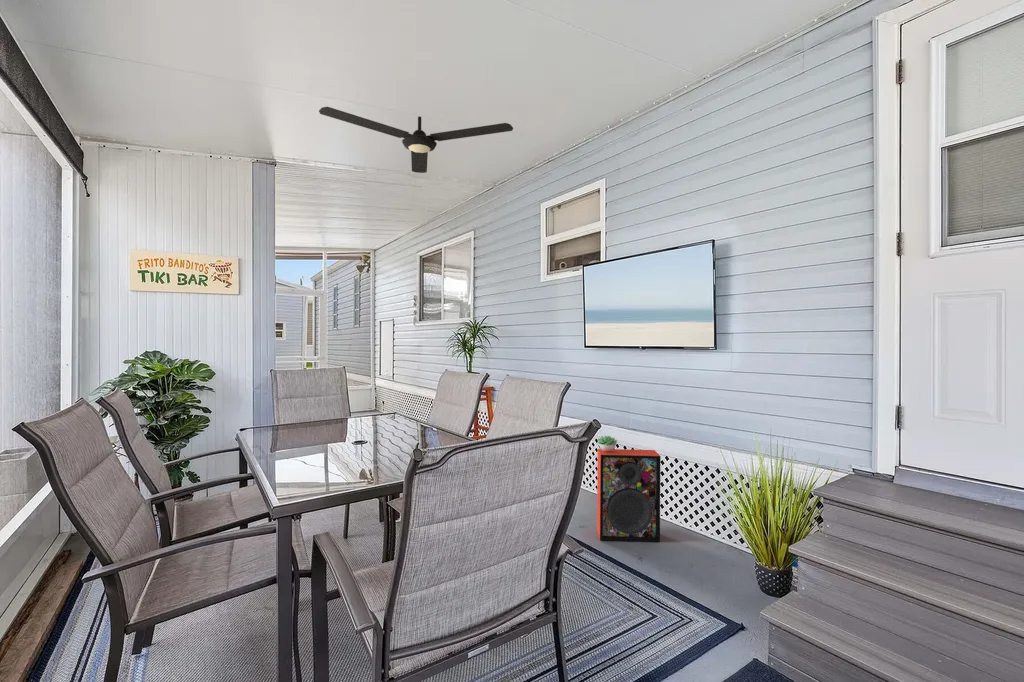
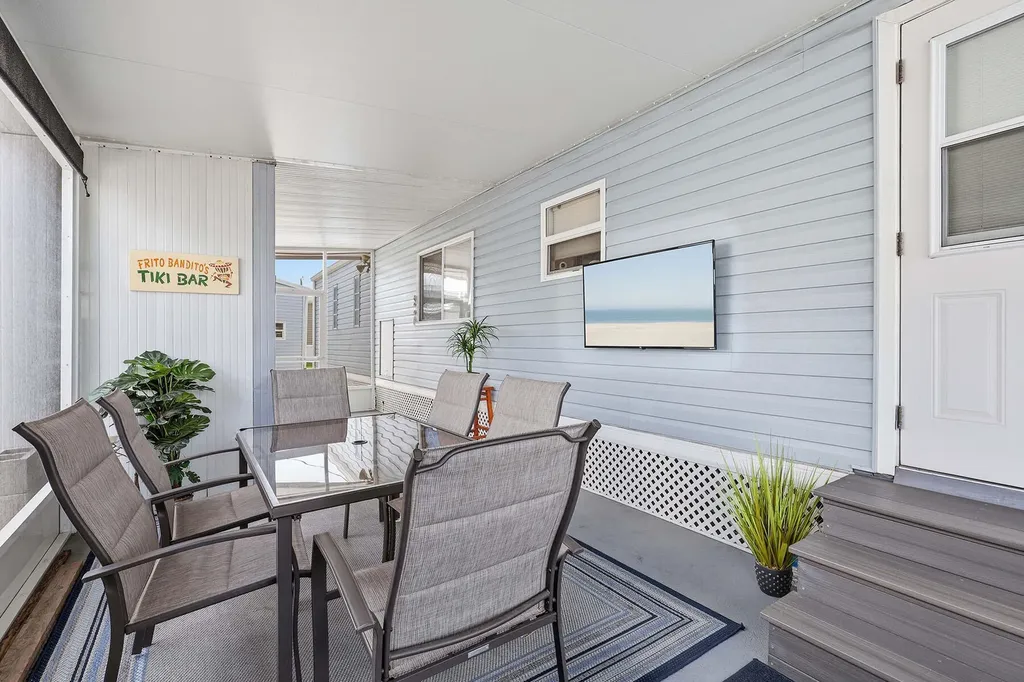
- succulent plant [596,435,618,452]
- ceiling fan [318,106,514,174]
- speaker [596,448,662,543]
